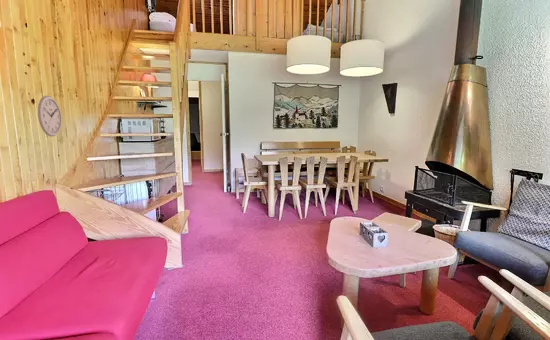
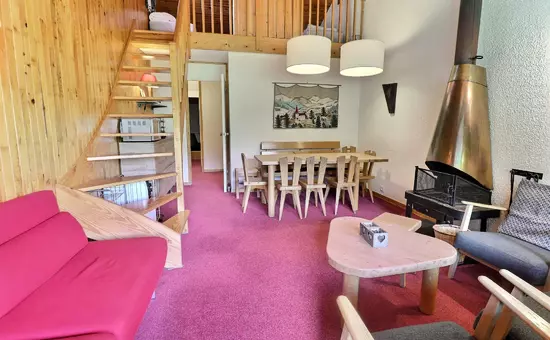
- wall clock [37,95,62,138]
